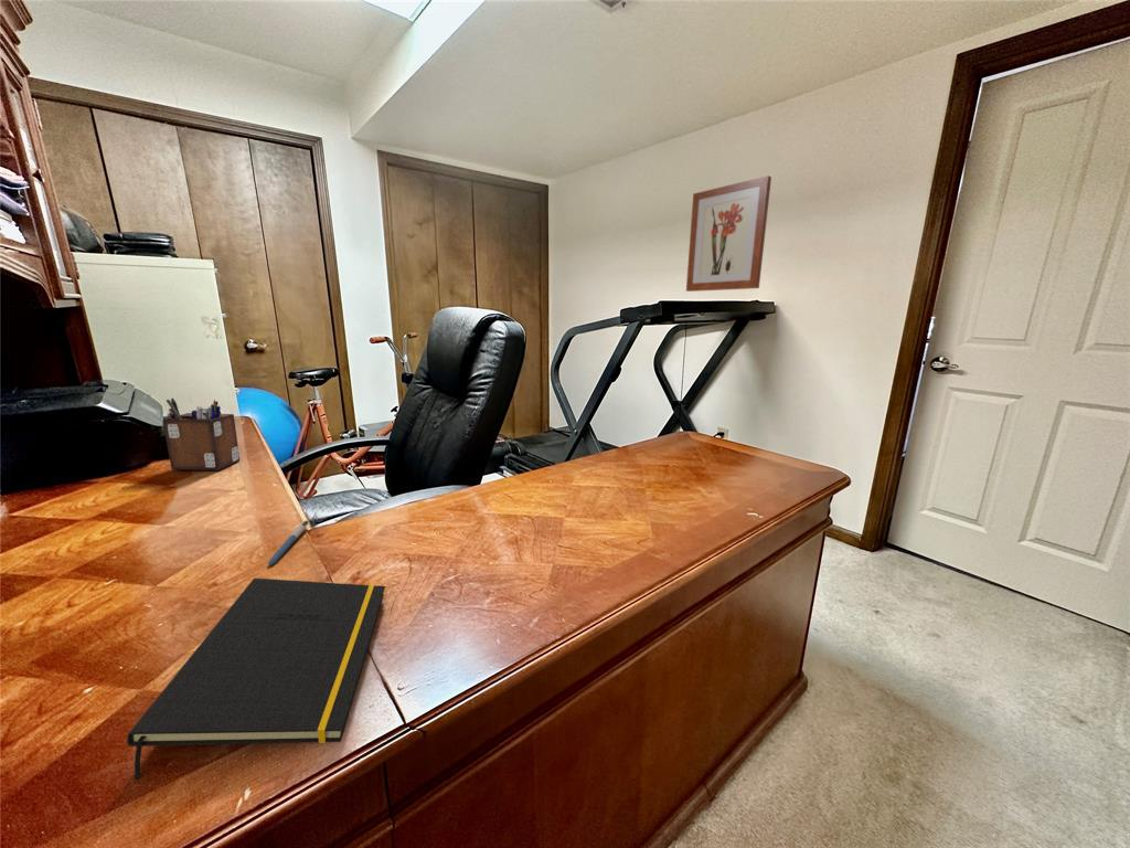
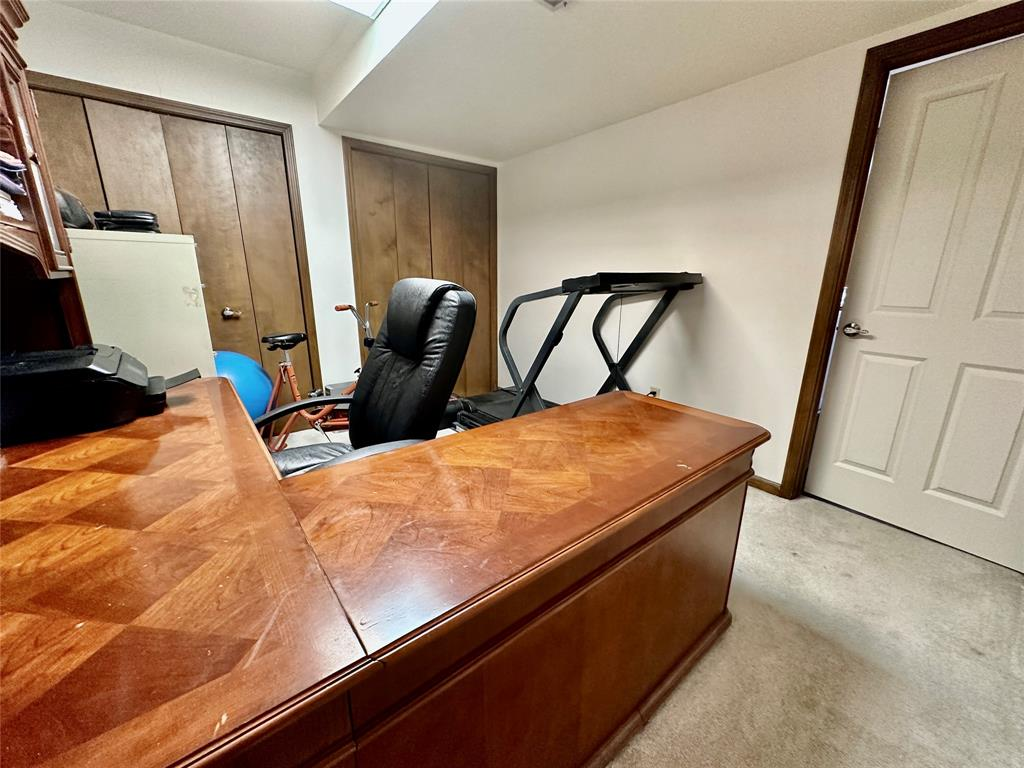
- notepad [126,577,386,781]
- pen [267,519,310,568]
- wall art [685,174,772,293]
- desk organizer [162,398,241,471]
